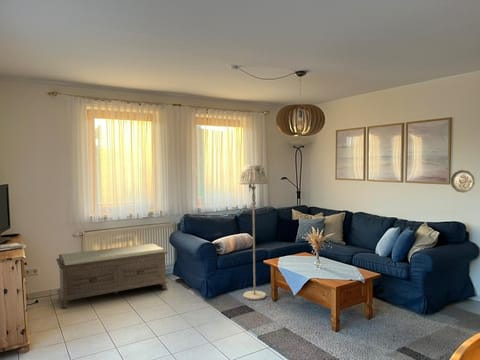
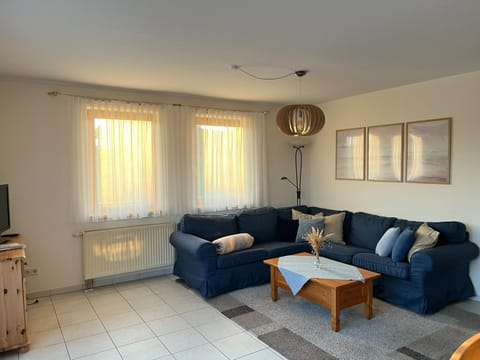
- decorative plate [450,169,476,194]
- bench [55,242,169,310]
- floor lamp [238,164,269,301]
